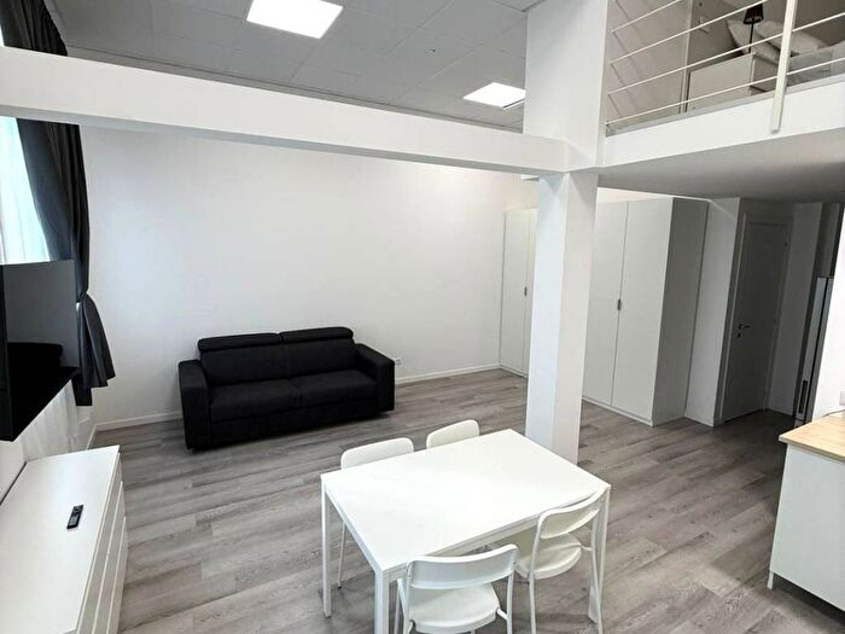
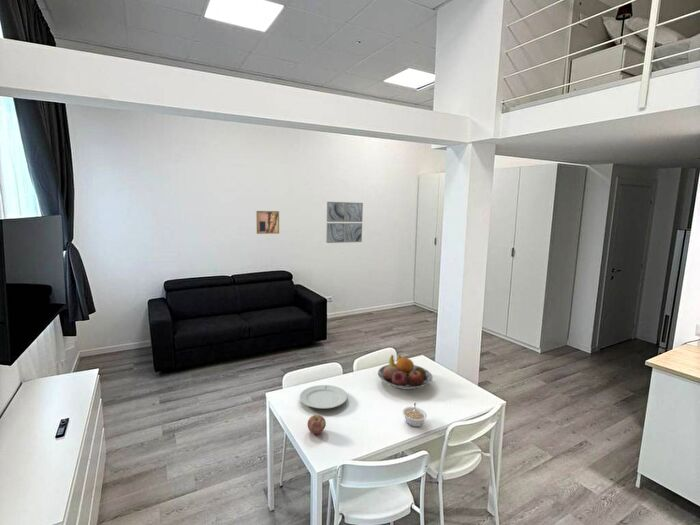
+ apple [307,414,327,435]
+ wall art [325,201,364,244]
+ chinaware [299,384,348,410]
+ legume [402,402,428,428]
+ wall art [255,210,280,235]
+ fruit bowl [377,354,434,391]
